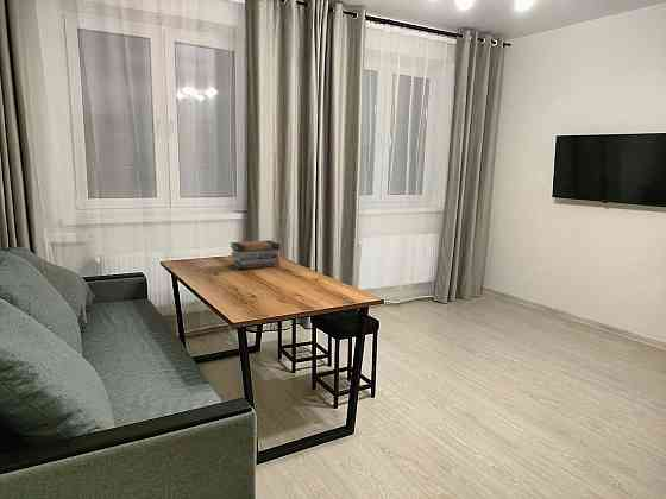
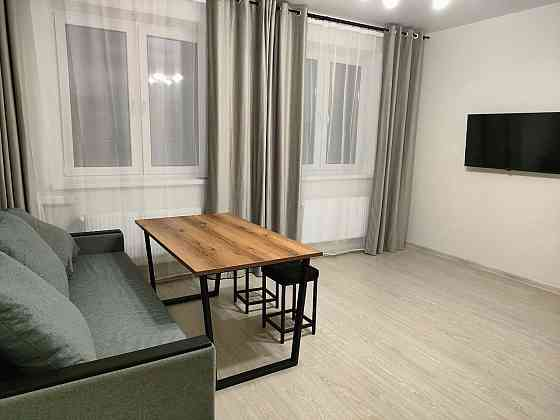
- book stack [228,239,281,270]
